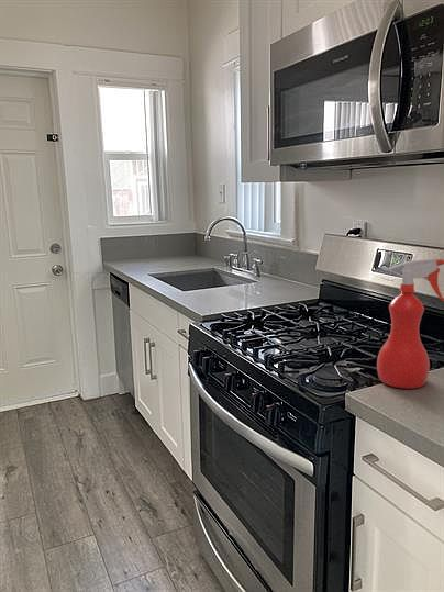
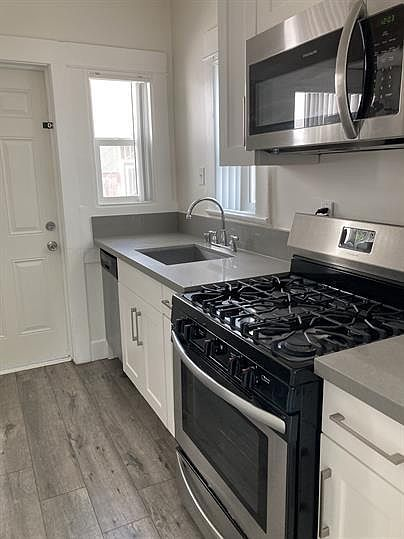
- spray bottle [376,257,444,390]
